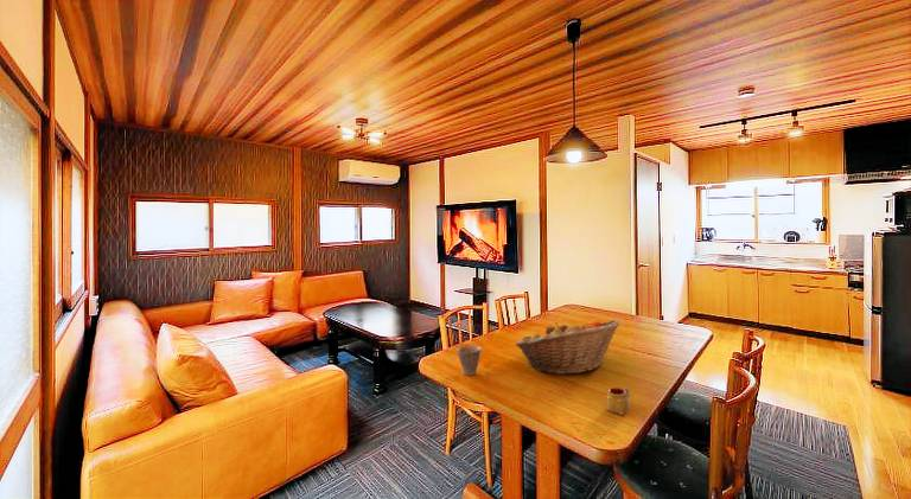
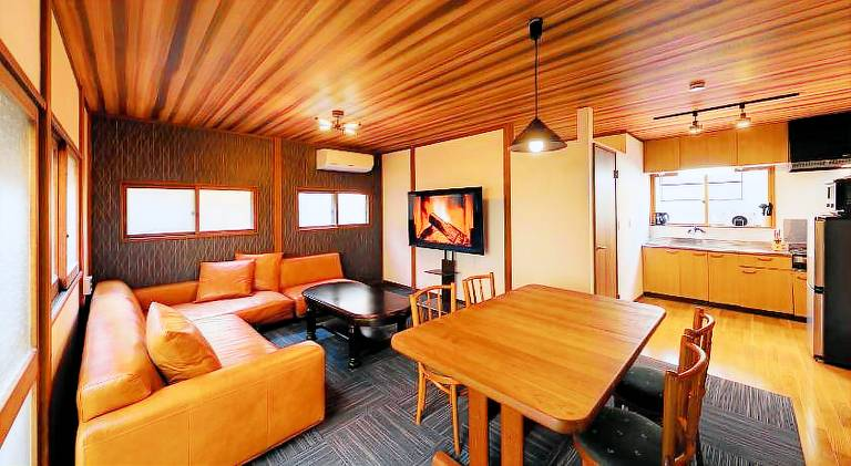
- mug [605,386,630,416]
- cup [456,344,483,376]
- fruit basket [515,319,622,376]
